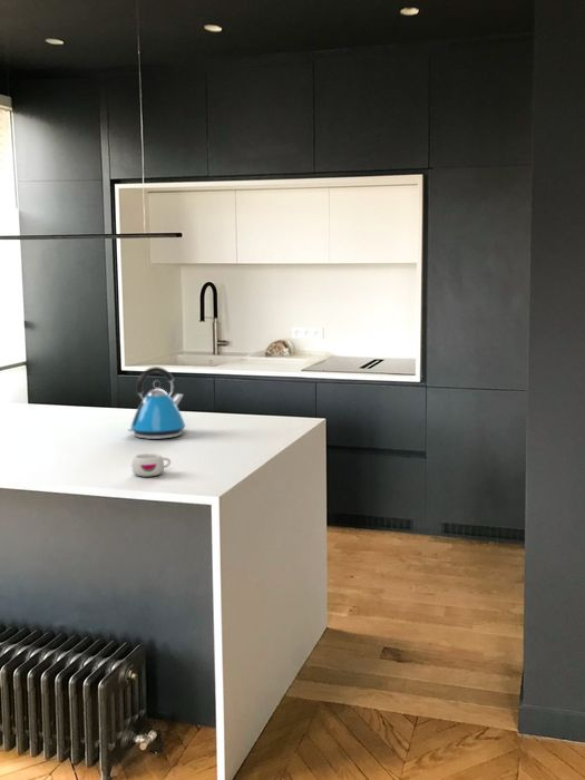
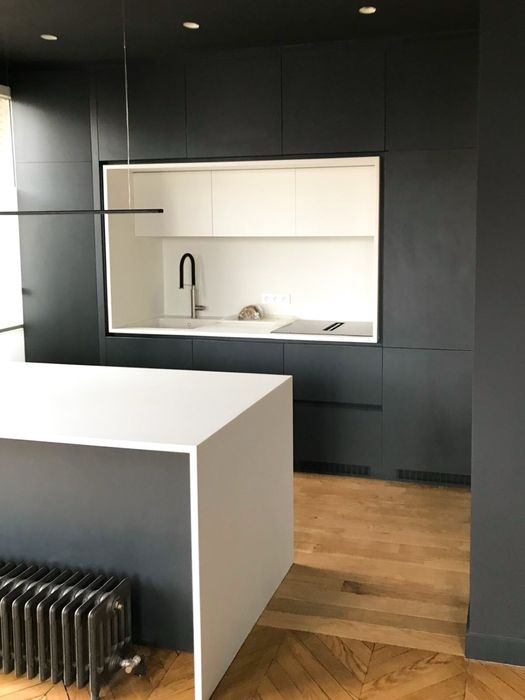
- kettle [127,365,186,440]
- mug [130,452,172,478]
